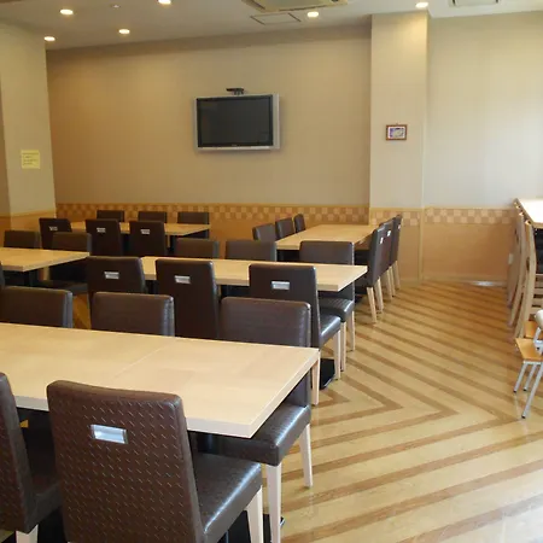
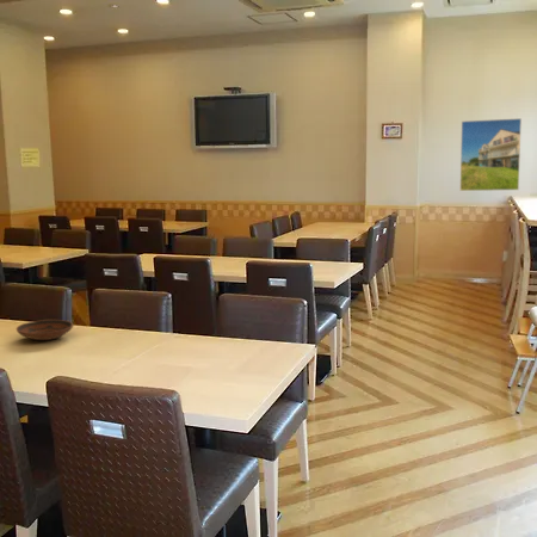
+ bowl [16,319,75,341]
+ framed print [459,117,523,192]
